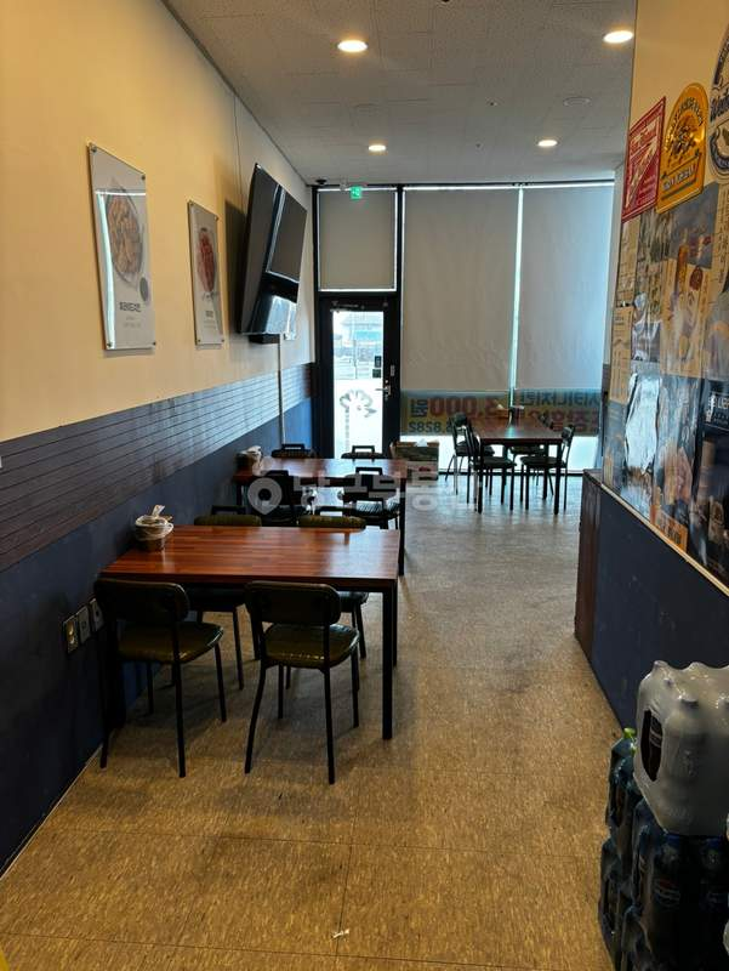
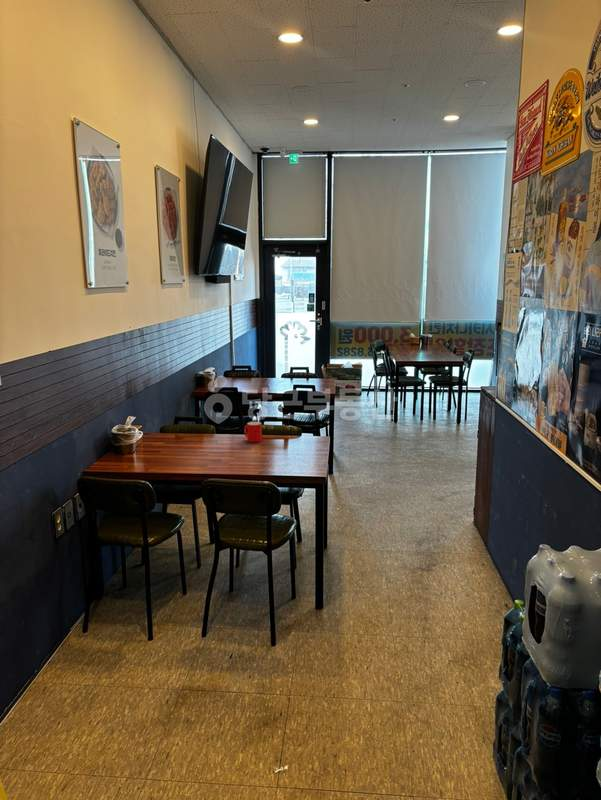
+ cup [243,421,263,443]
